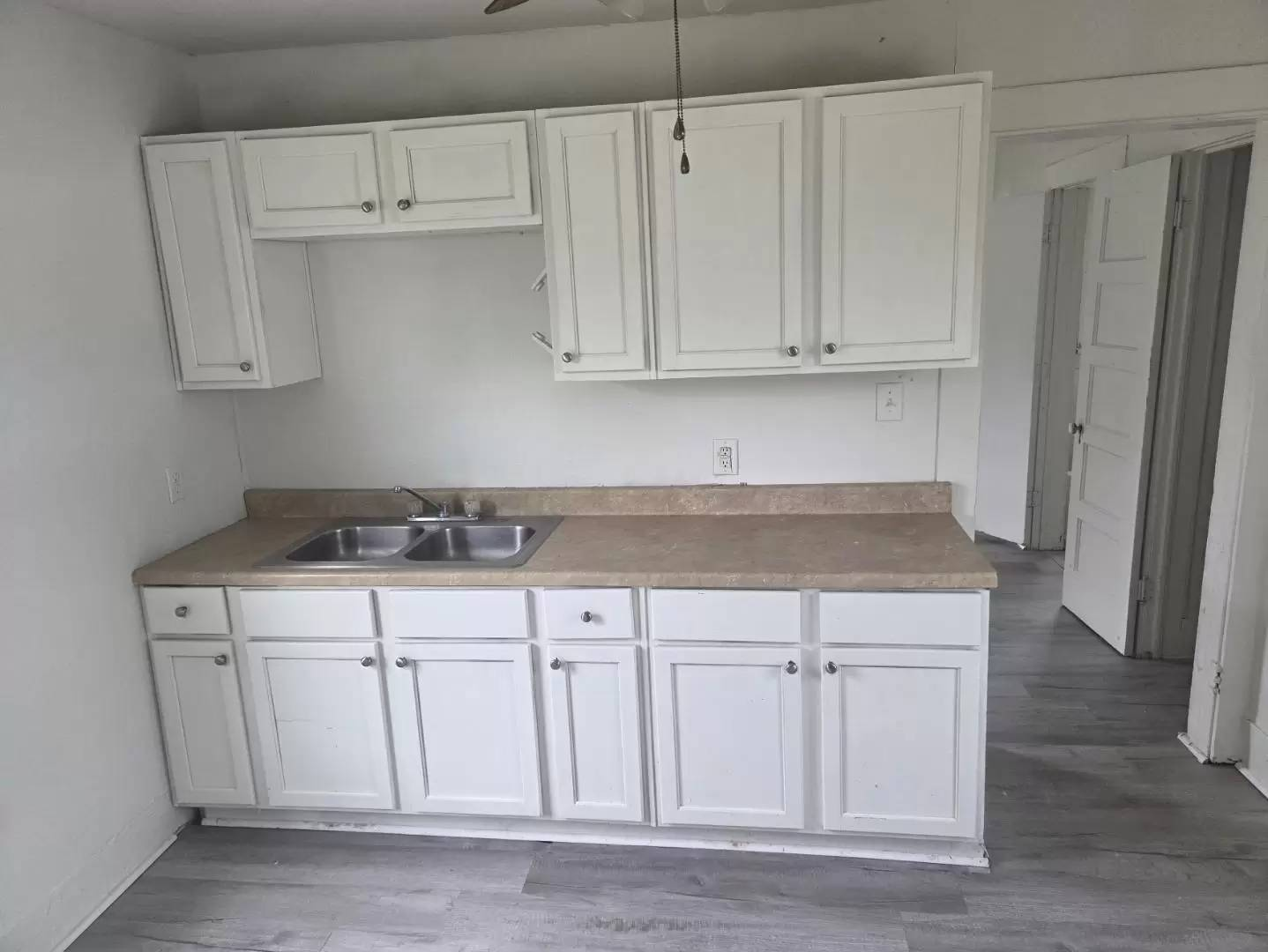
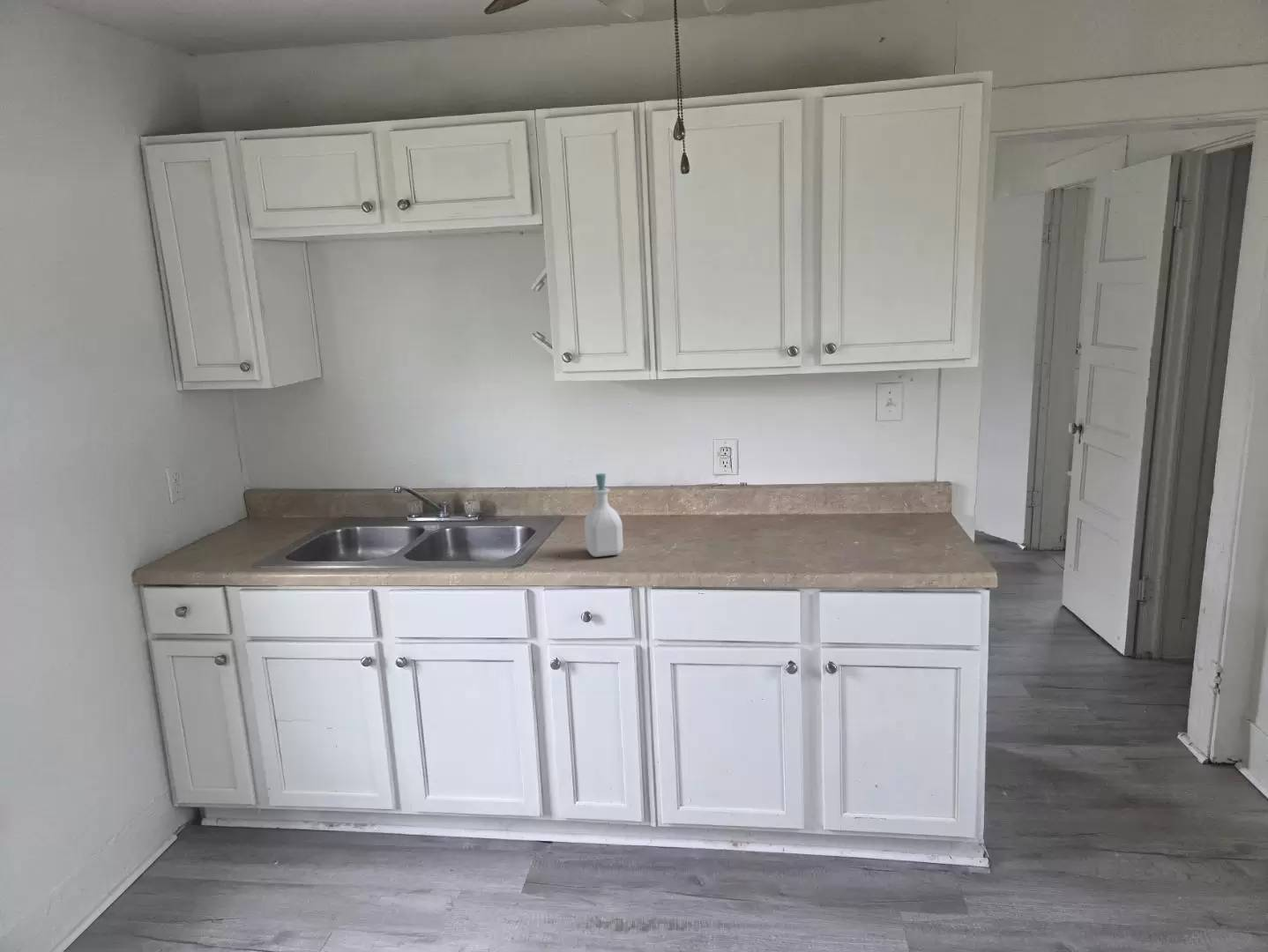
+ soap bottle [584,472,624,558]
